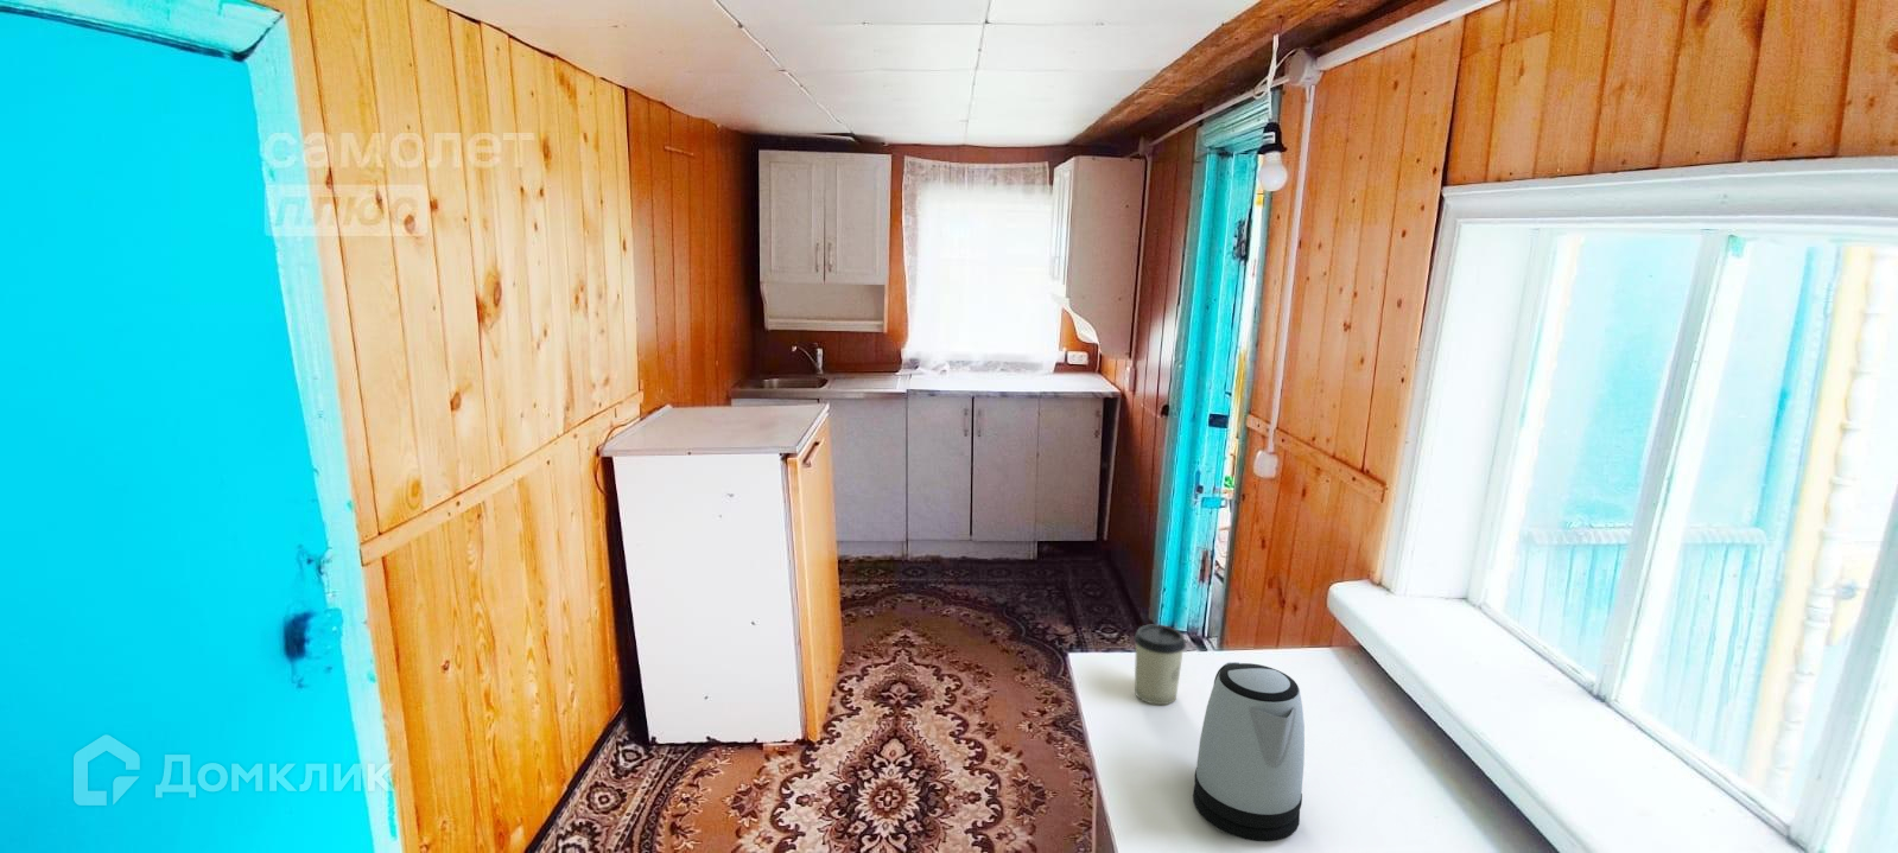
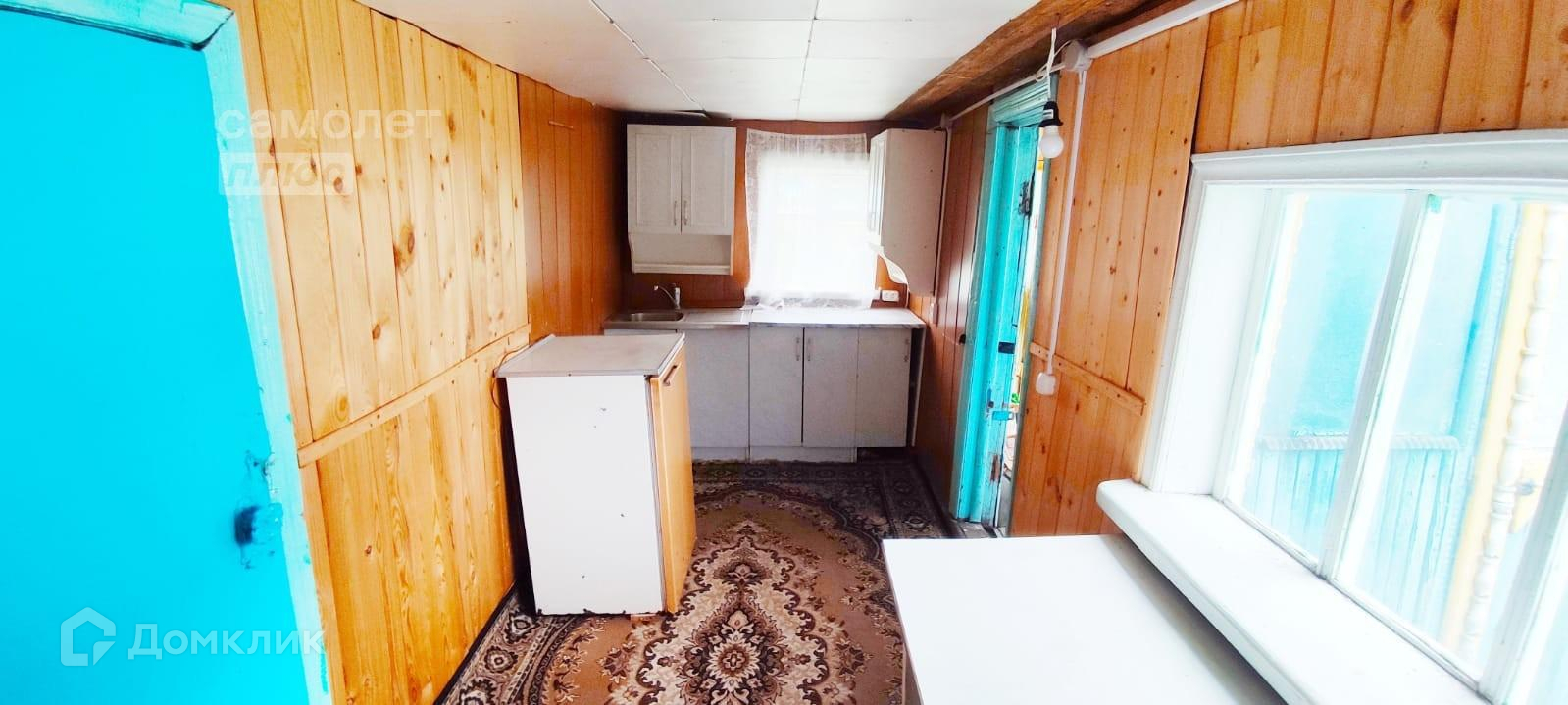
- cup [1133,623,1187,705]
- kettle [1192,661,1306,843]
